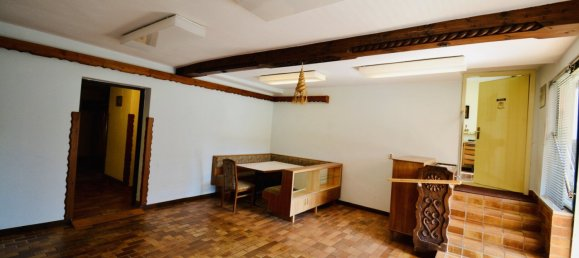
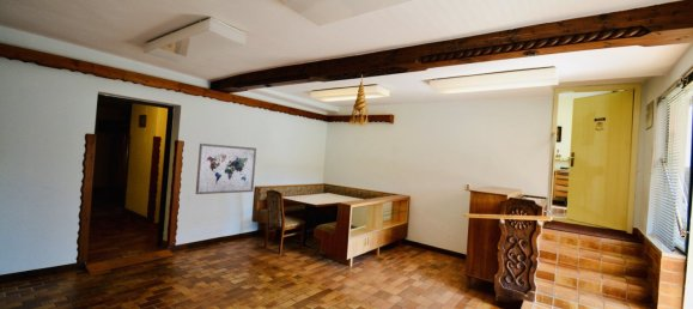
+ wall art [195,143,257,195]
